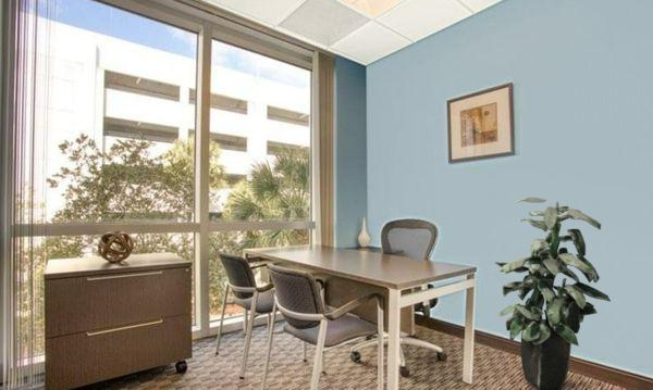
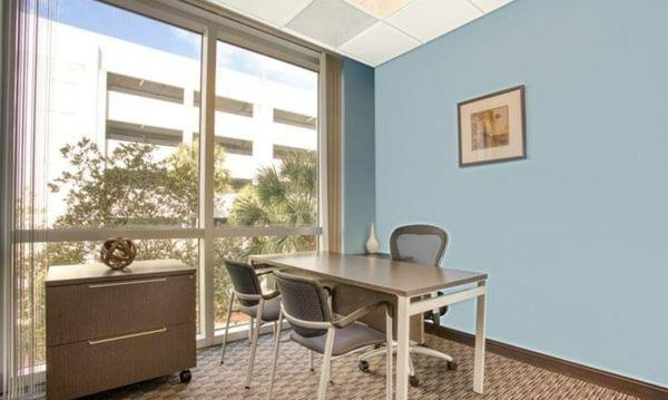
- indoor plant [494,197,612,390]
